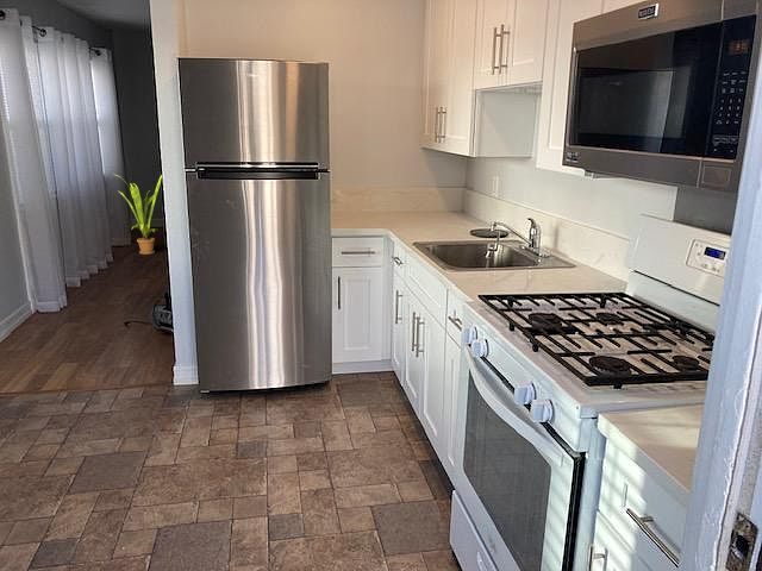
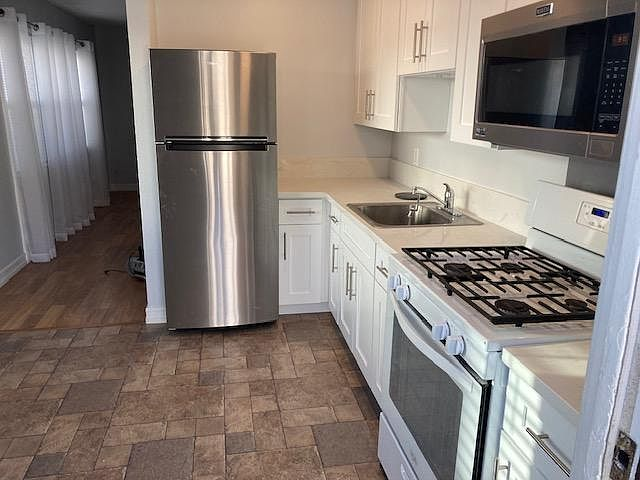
- house plant [112,172,163,256]
